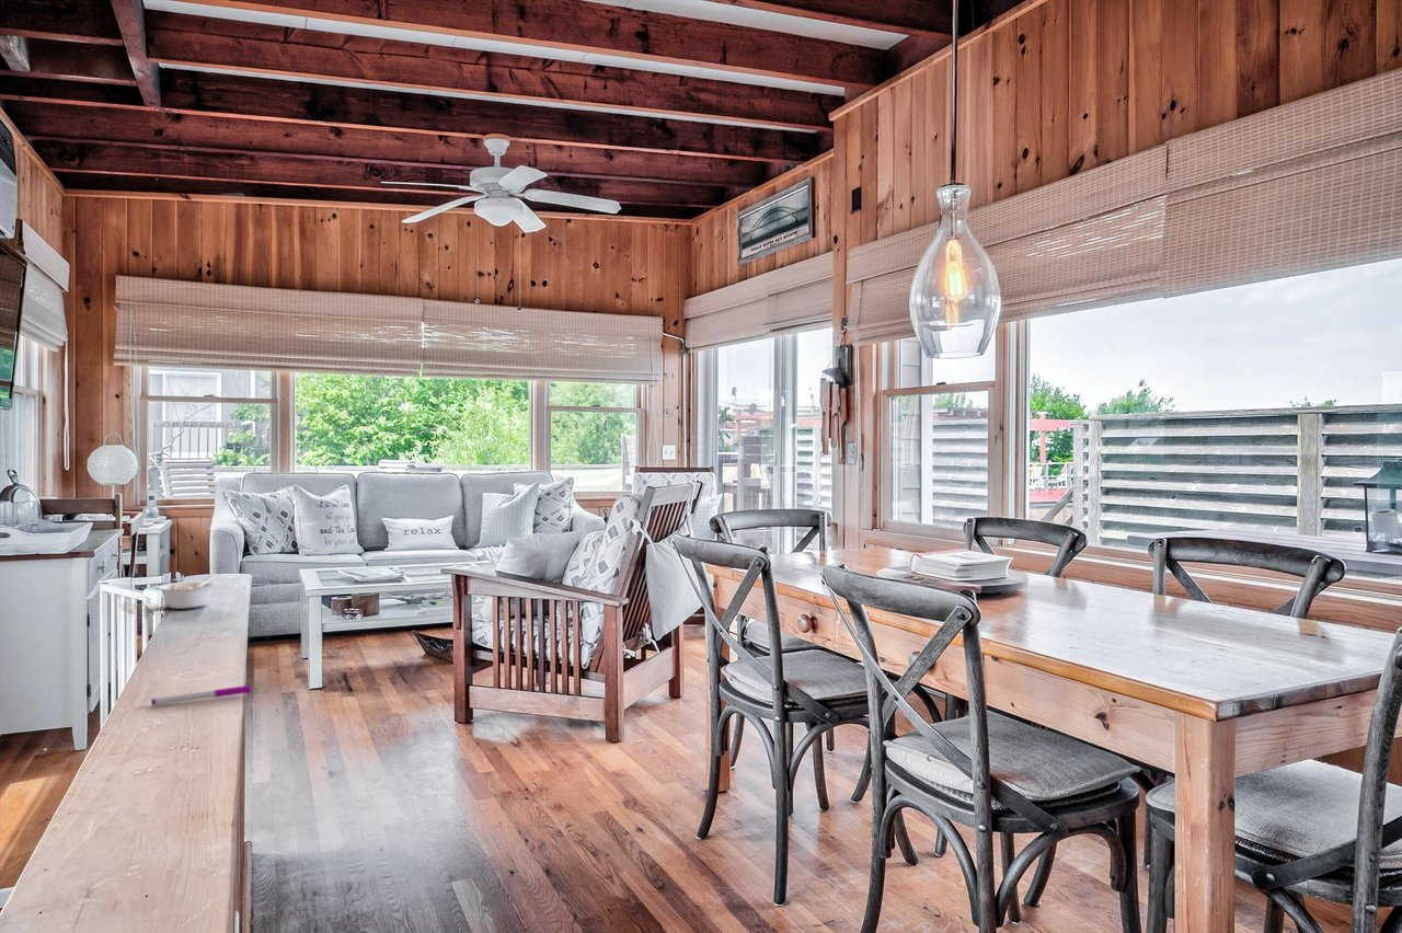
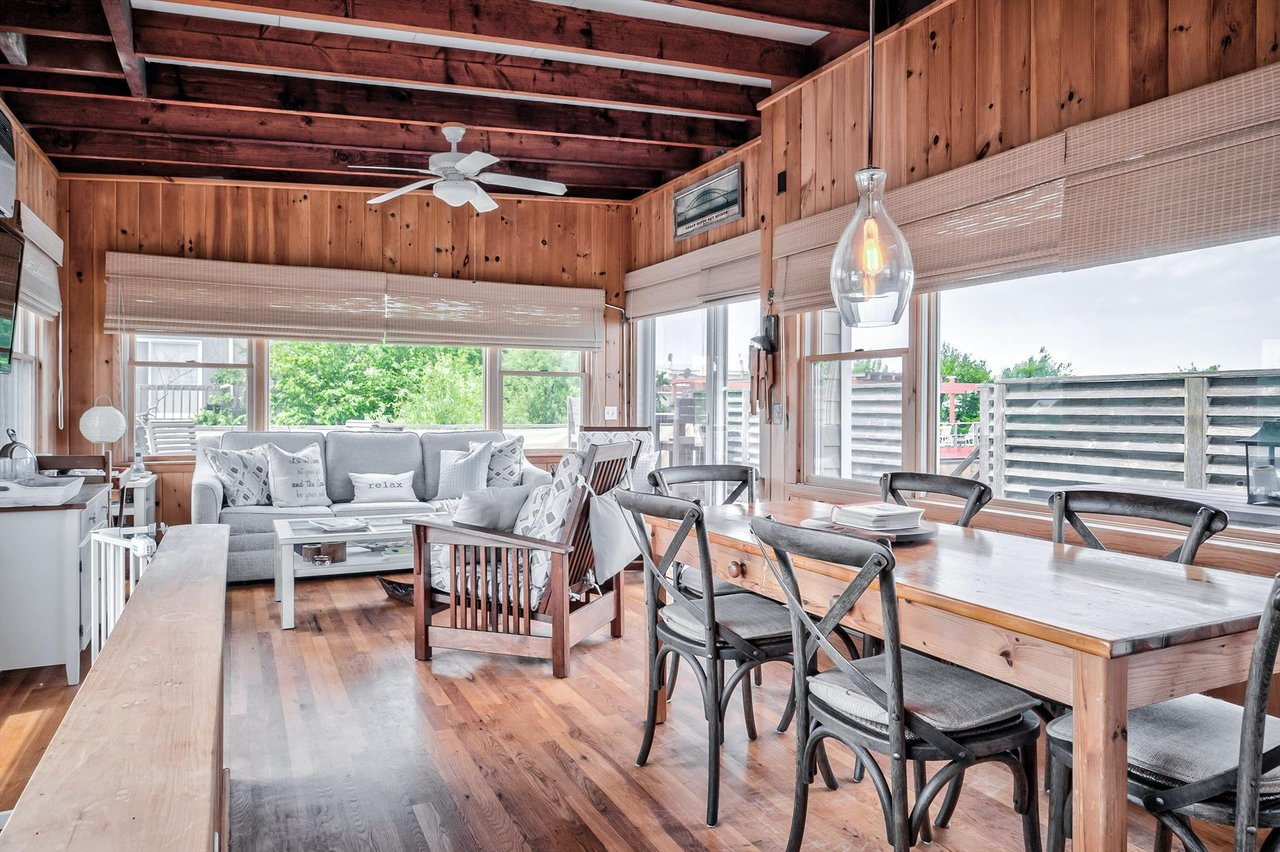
- pen [150,684,252,706]
- legume [157,575,218,610]
